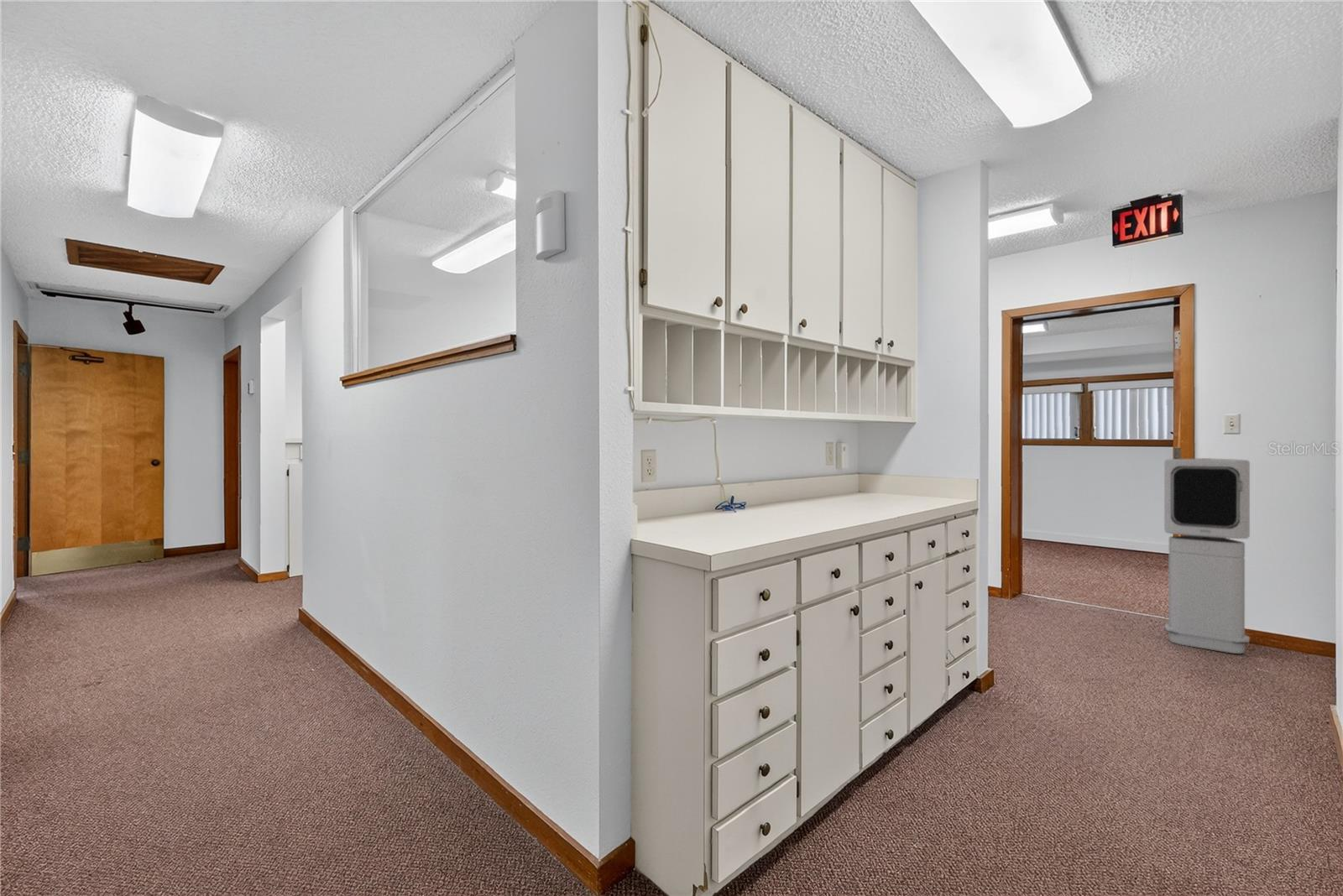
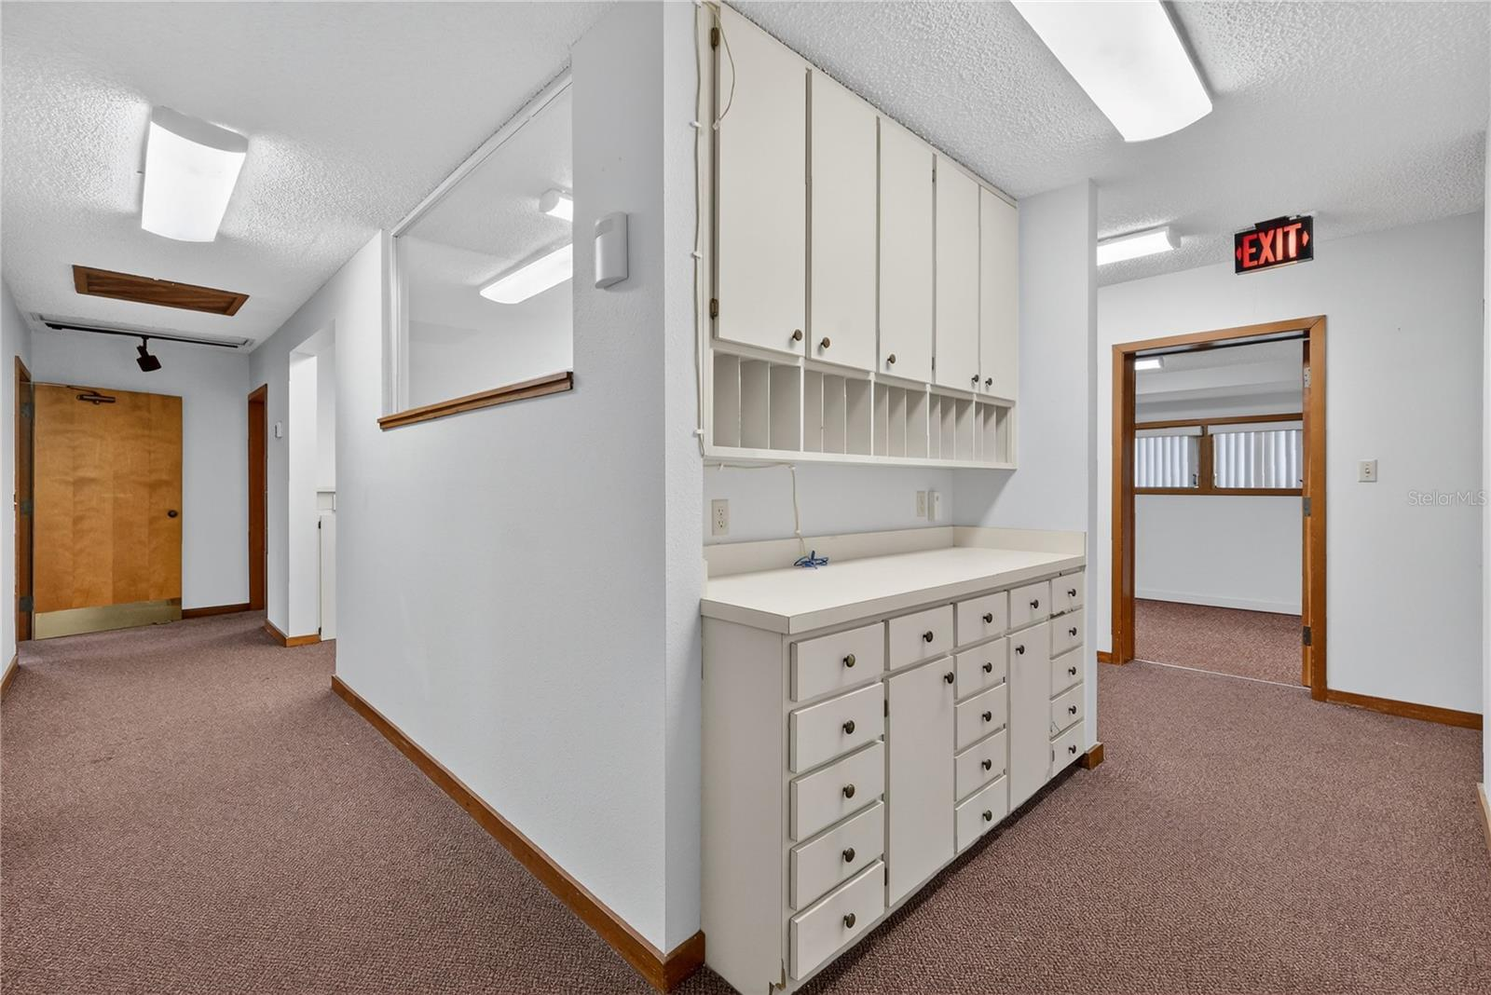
- air purifier [1163,457,1251,654]
